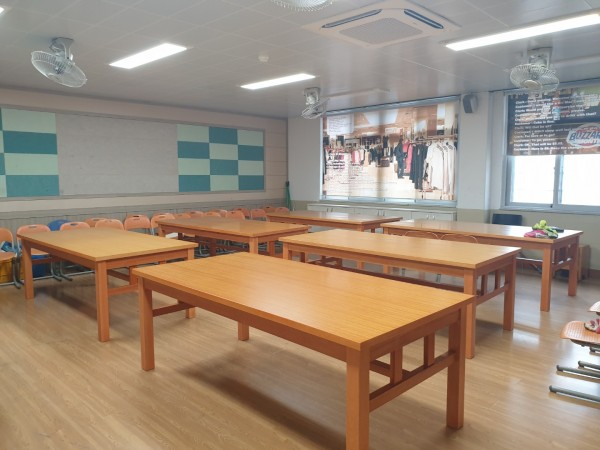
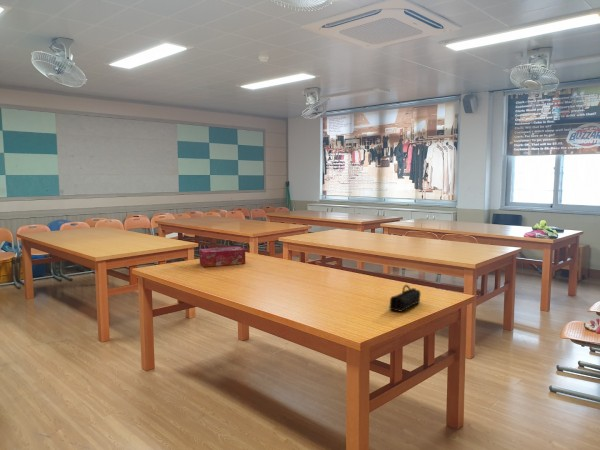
+ tissue box [198,246,246,268]
+ pencil case [388,284,422,313]
